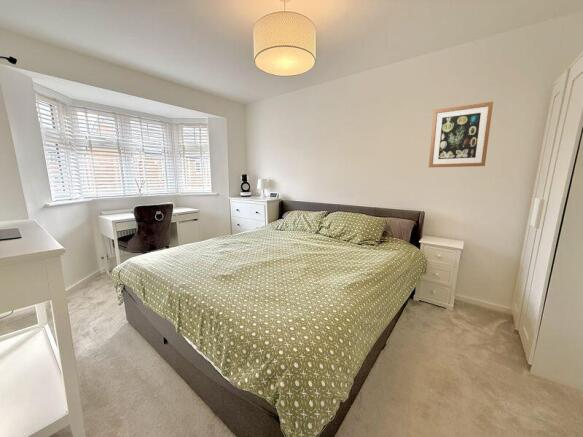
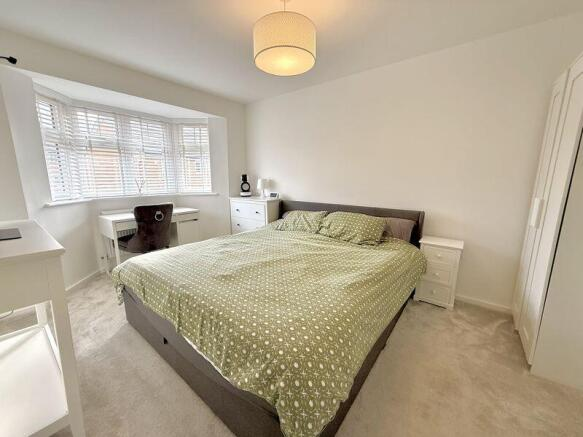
- wall art [428,101,494,168]
